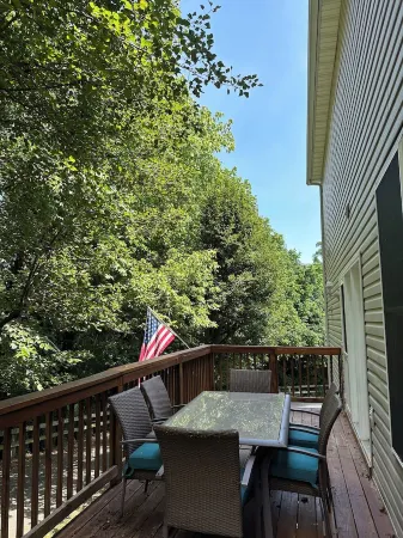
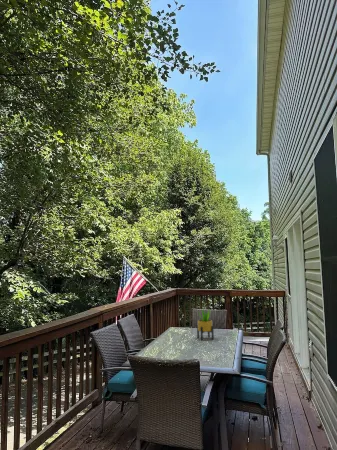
+ potted plant [196,307,215,341]
